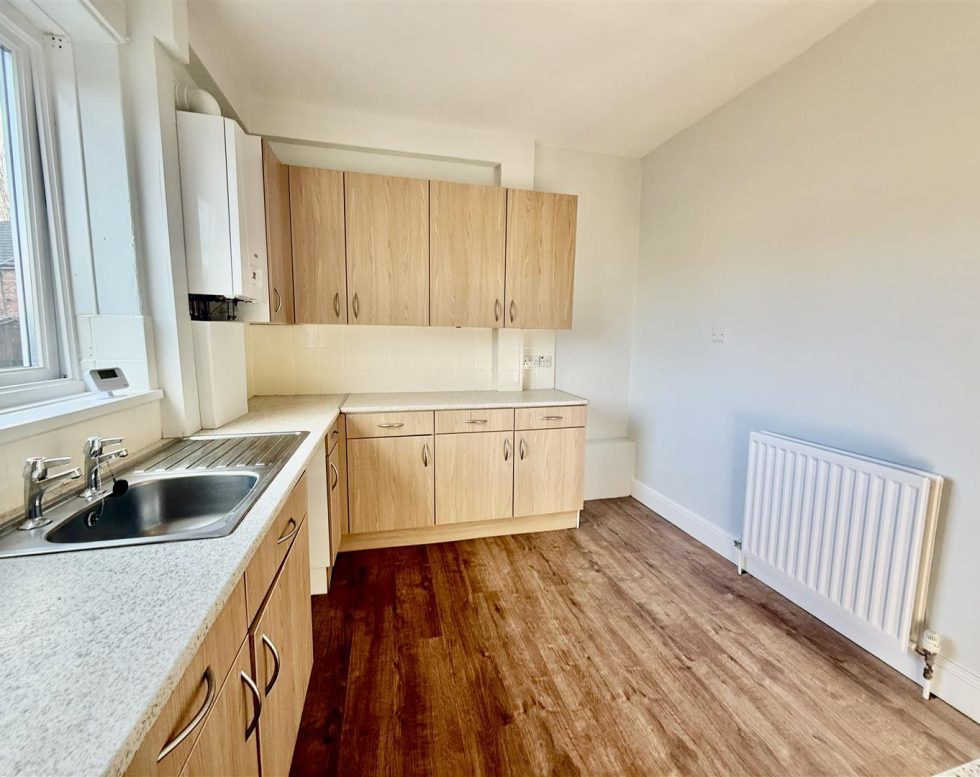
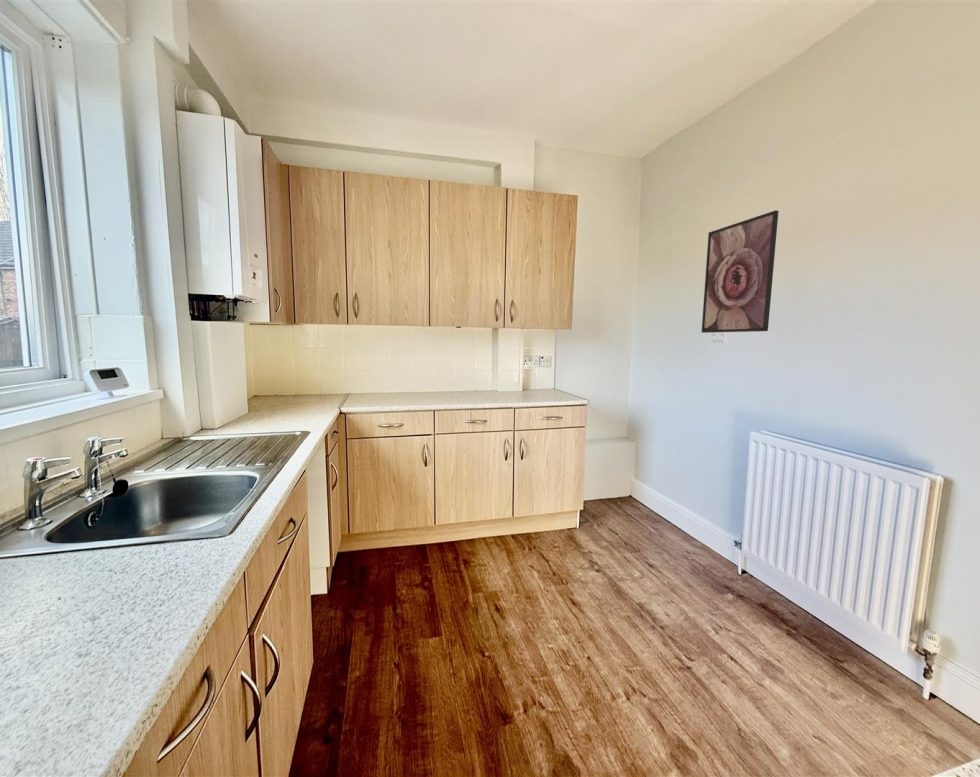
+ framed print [701,209,780,334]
